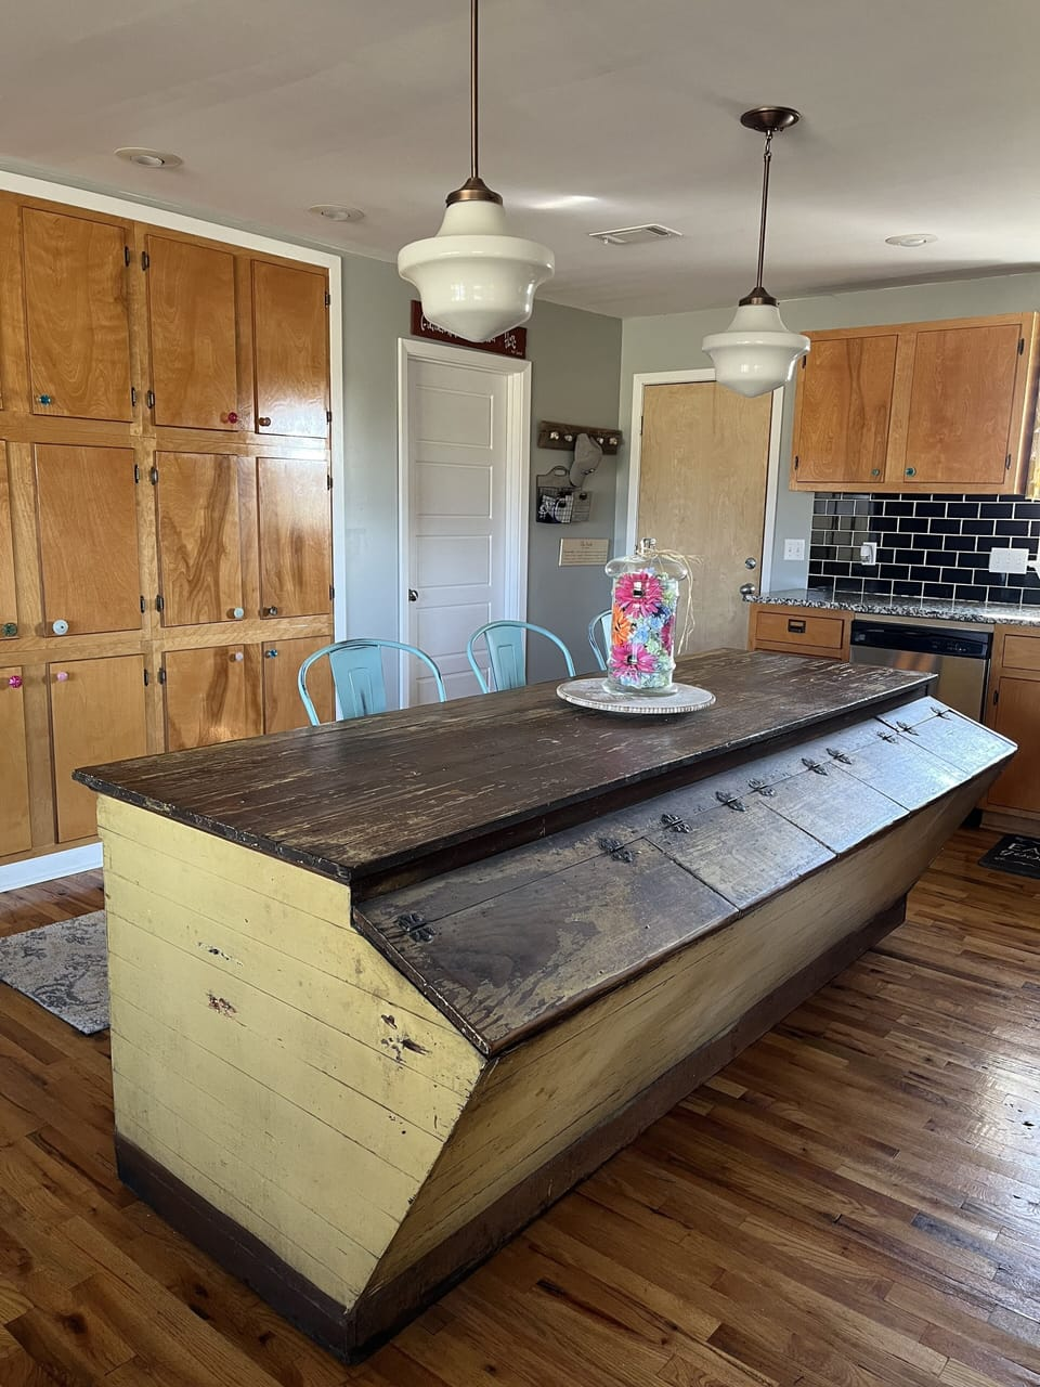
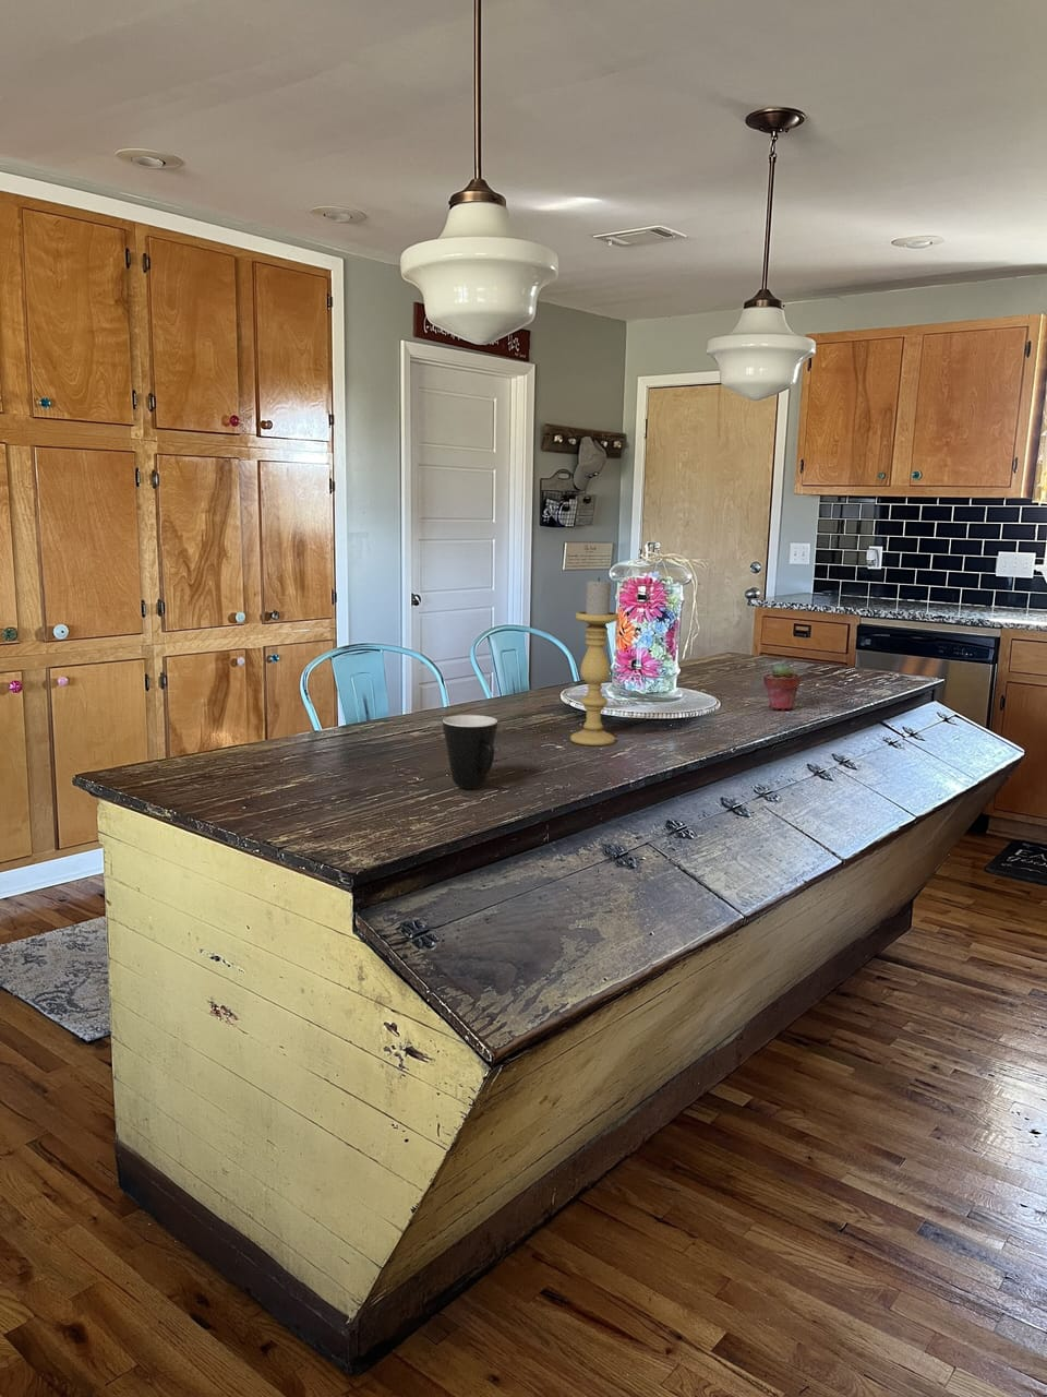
+ mug [442,714,498,789]
+ candle holder [570,576,619,747]
+ potted succulent [762,661,802,711]
